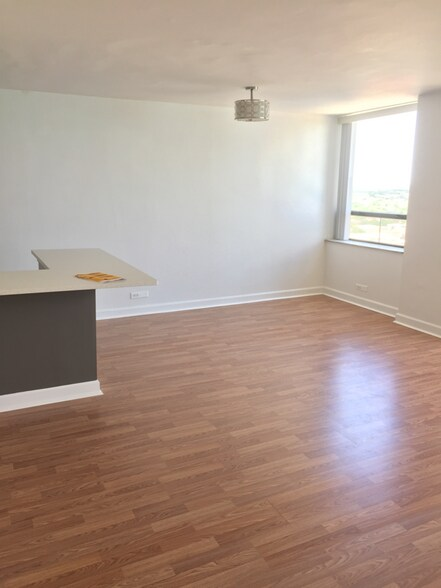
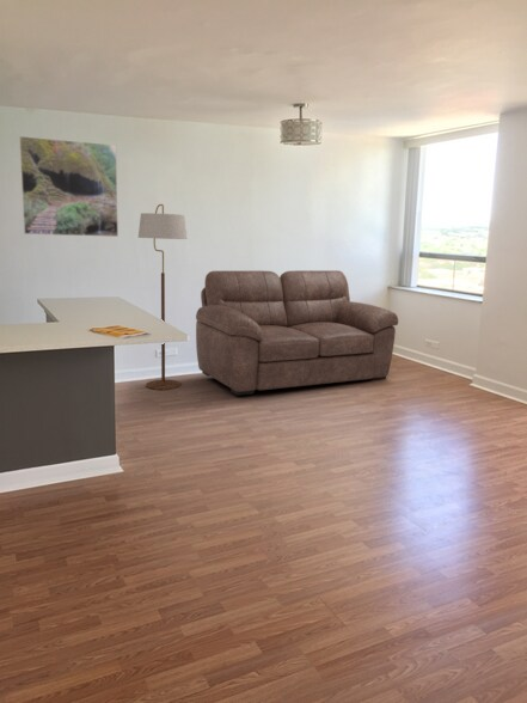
+ floor lamp [137,203,189,391]
+ sofa [195,269,399,397]
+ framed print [18,135,120,238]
